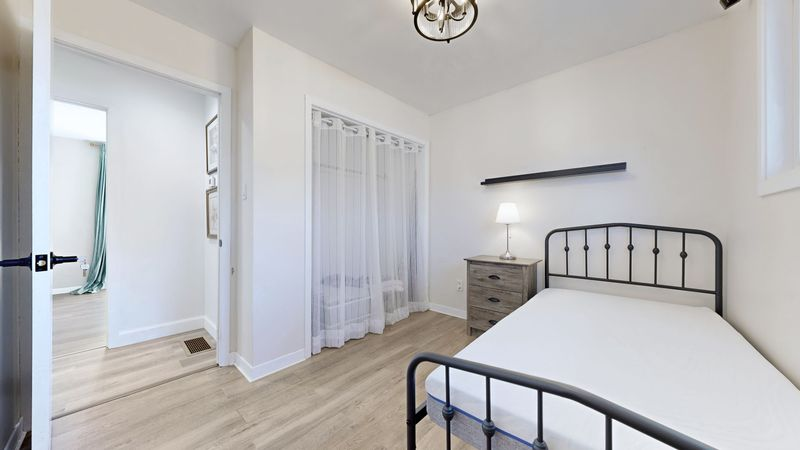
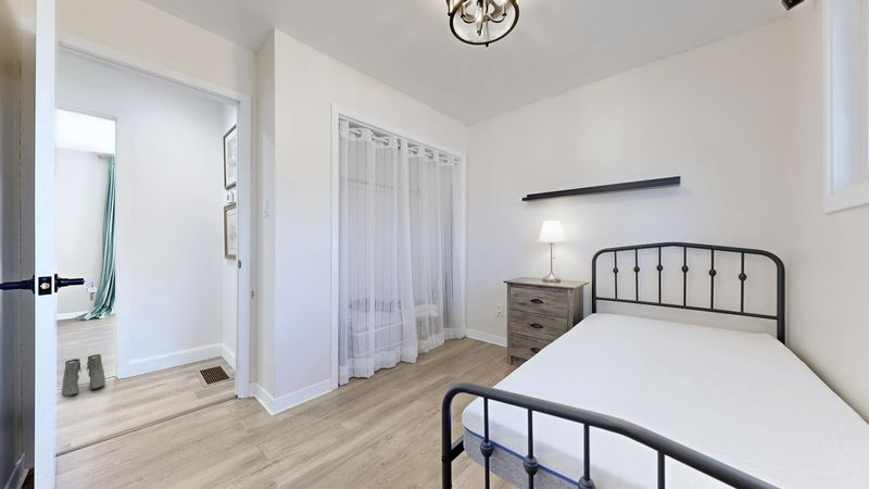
+ boots [61,353,106,398]
